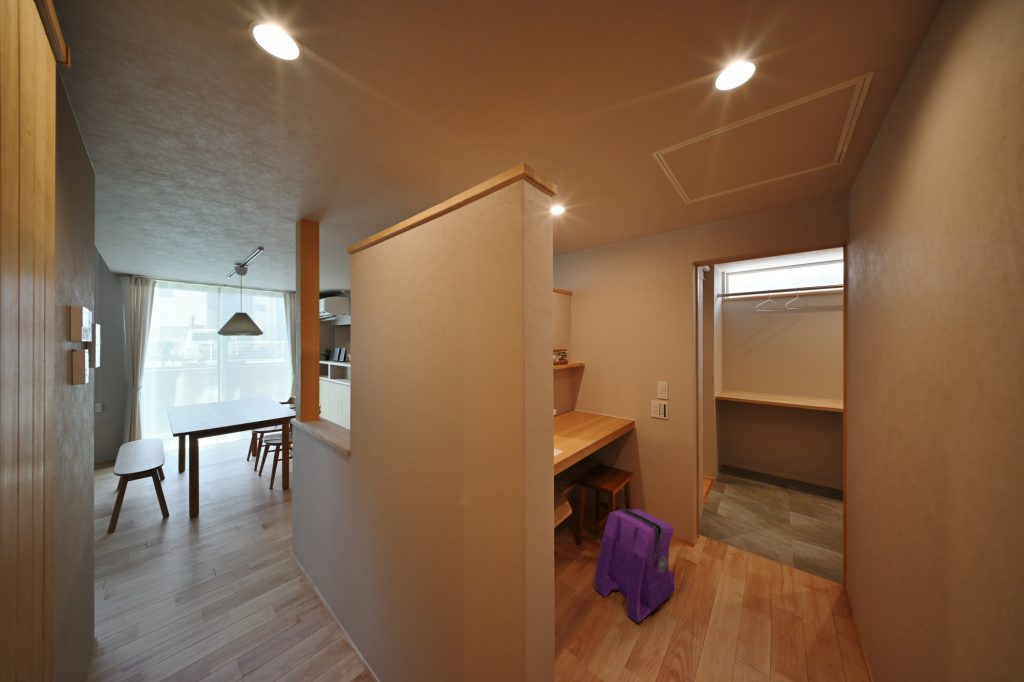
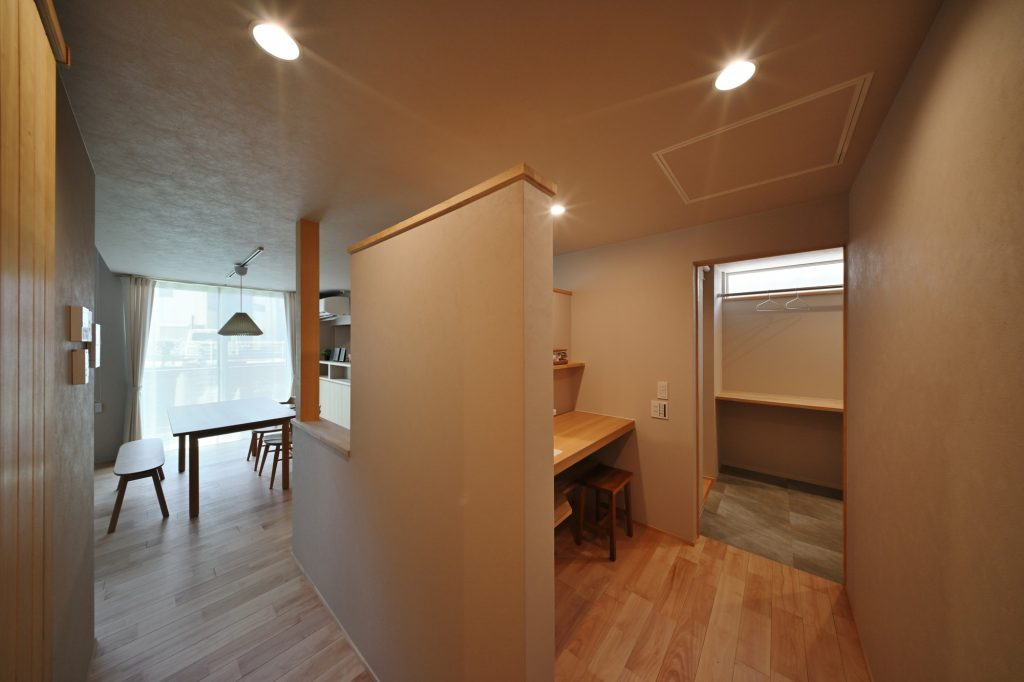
- backpack [594,508,676,624]
